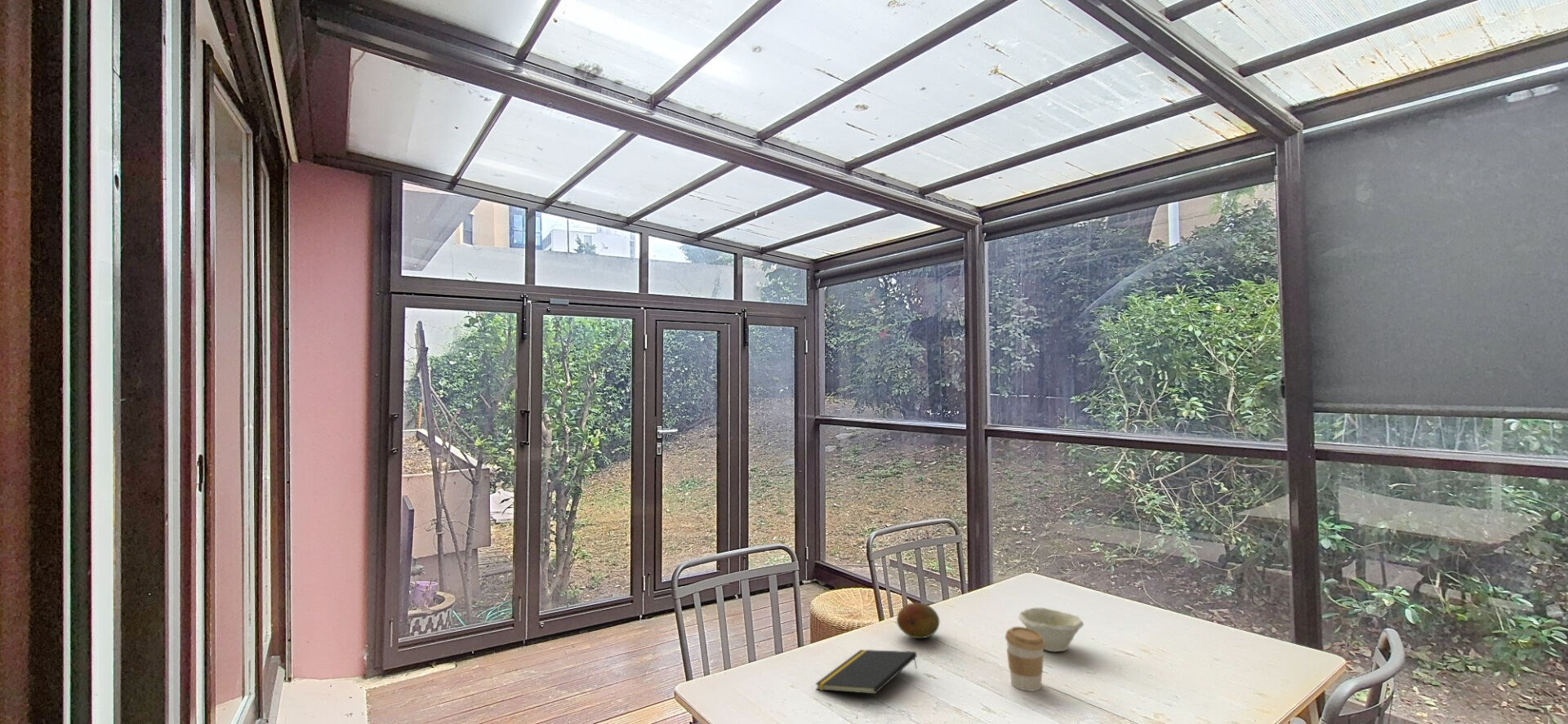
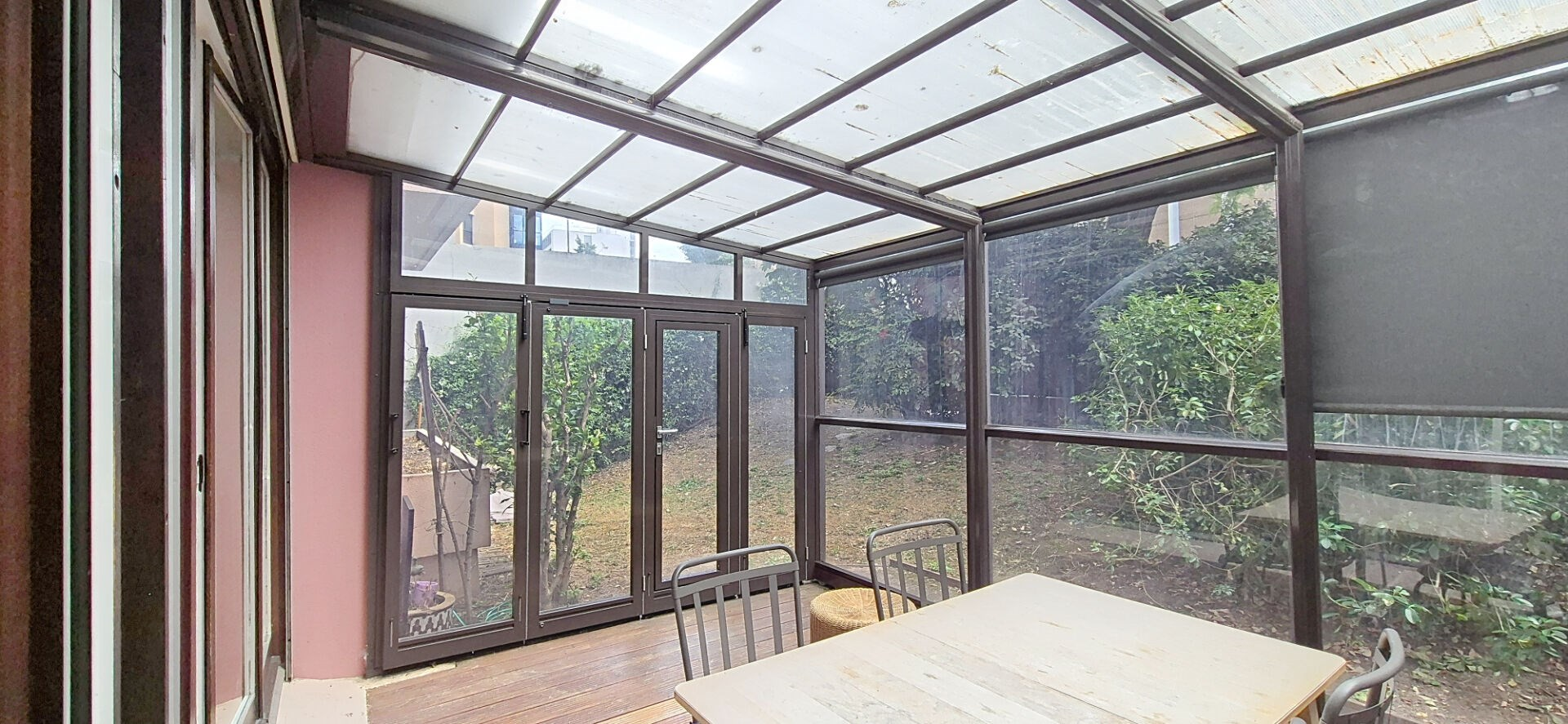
- bowl [1018,607,1085,652]
- coffee cup [1005,626,1045,692]
- fruit [896,602,941,639]
- notepad [814,649,918,695]
